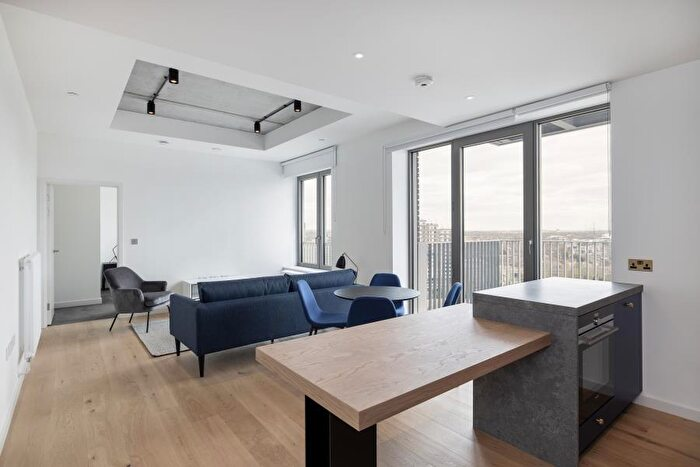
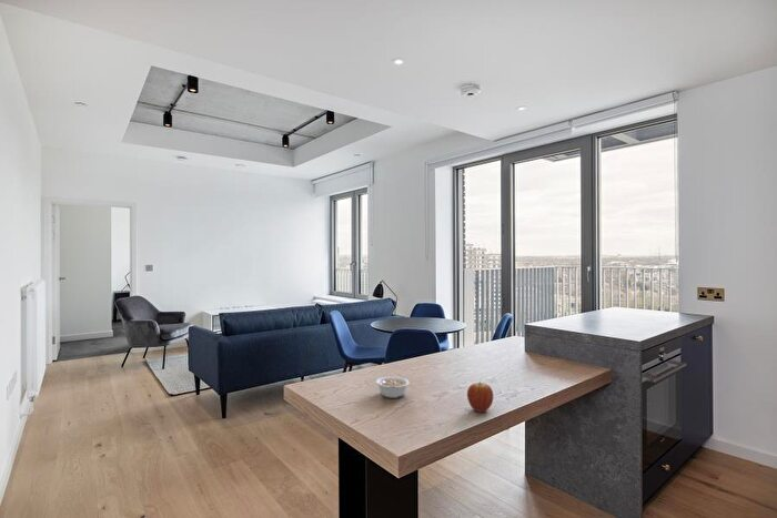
+ legume [375,376,411,399]
+ fruit [466,380,494,413]
